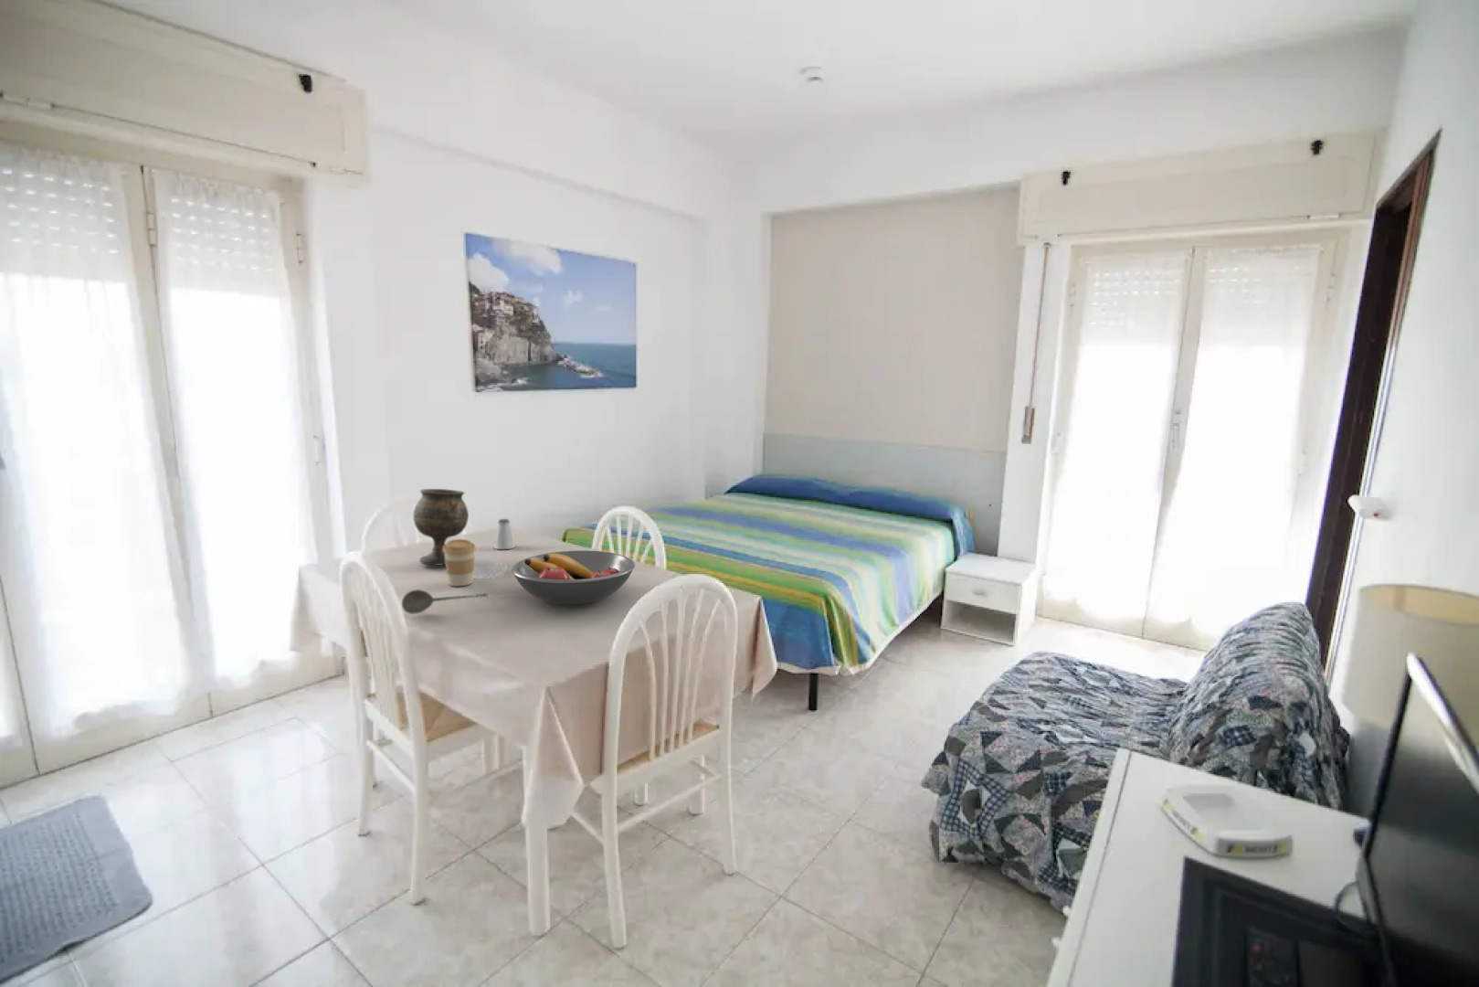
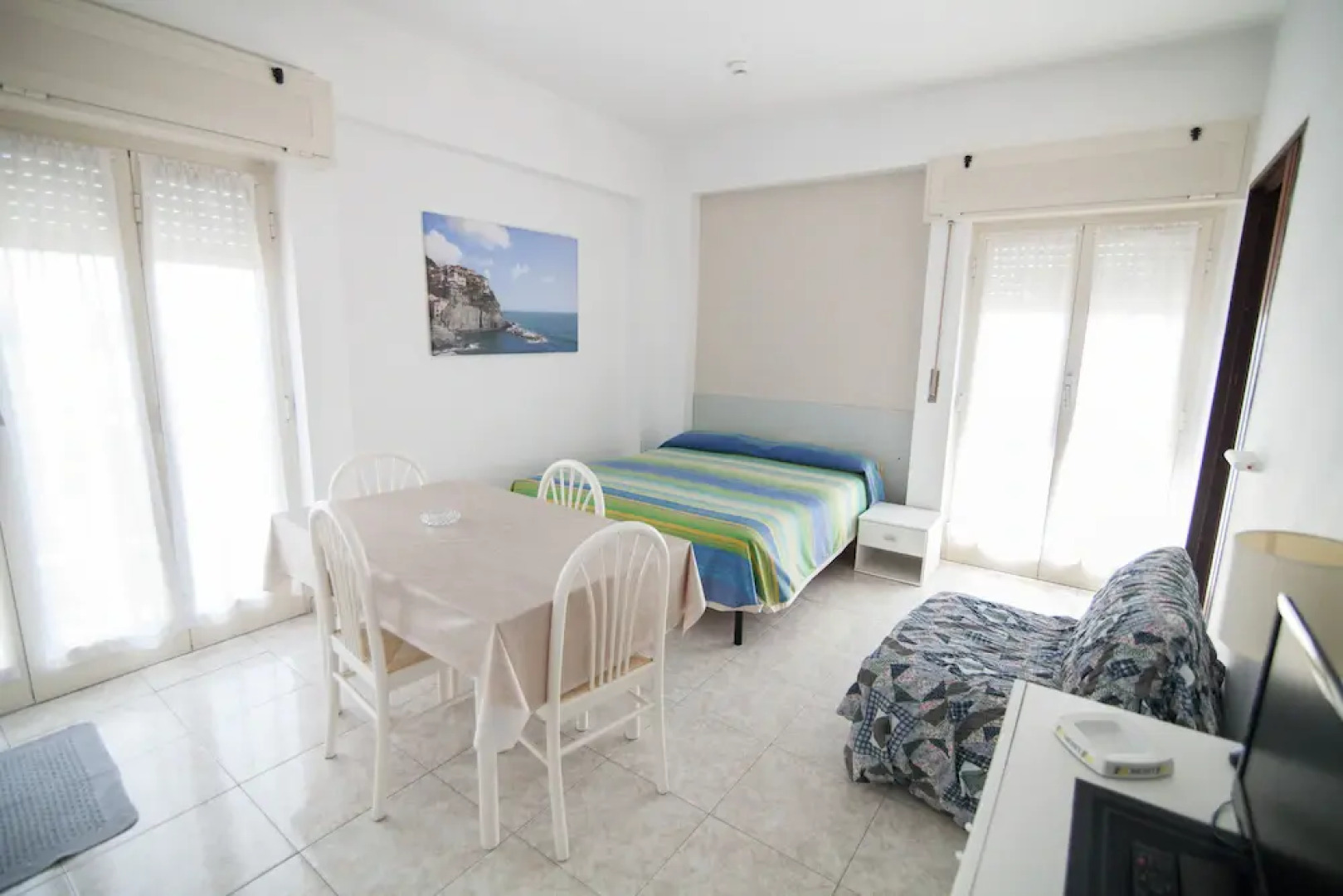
- coffee cup [443,539,477,587]
- saltshaker [493,518,516,550]
- soupspoon [401,588,489,615]
- goblet [412,488,469,566]
- fruit bowl [511,550,635,606]
